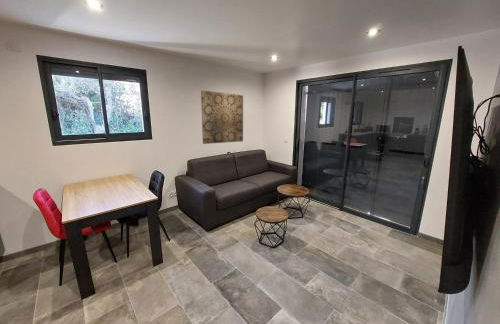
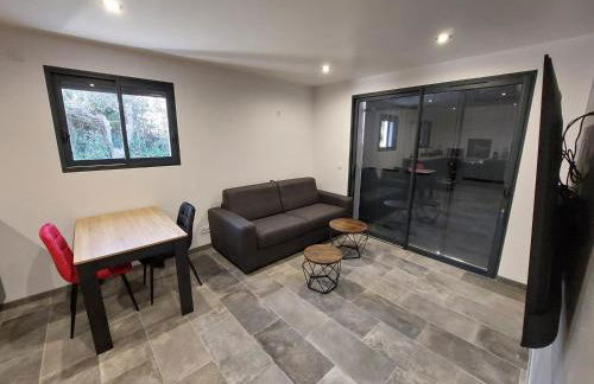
- wall art [200,89,244,145]
